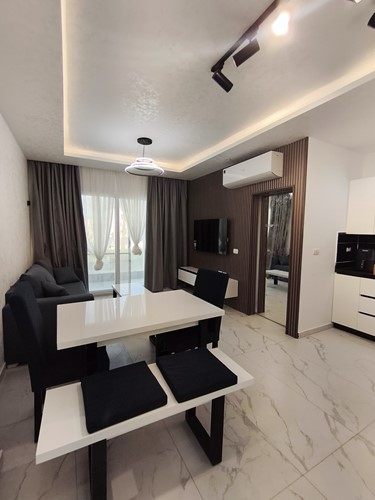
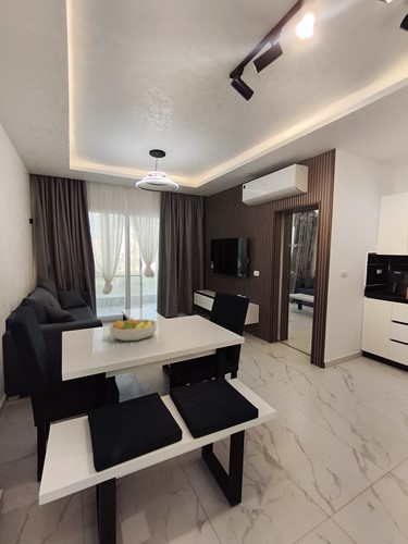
+ fruit bowl [109,317,158,342]
